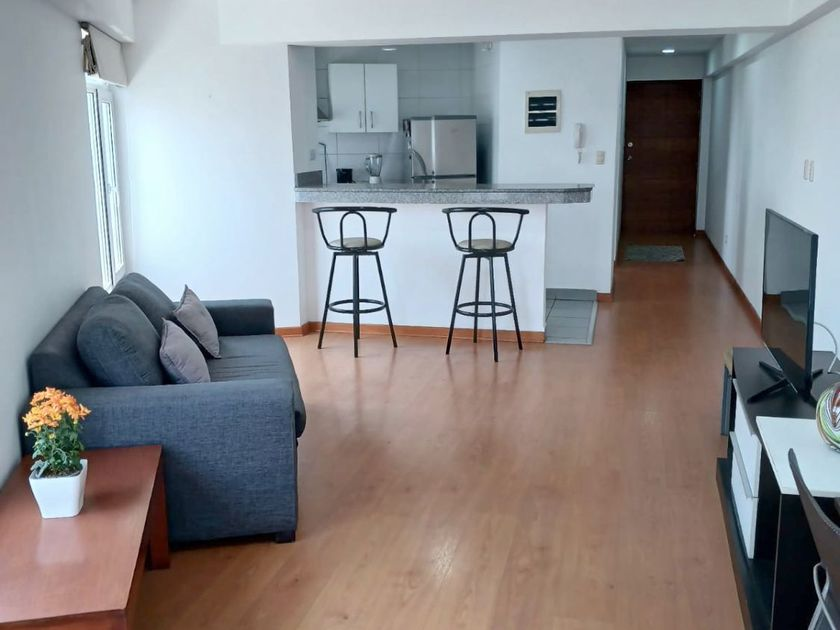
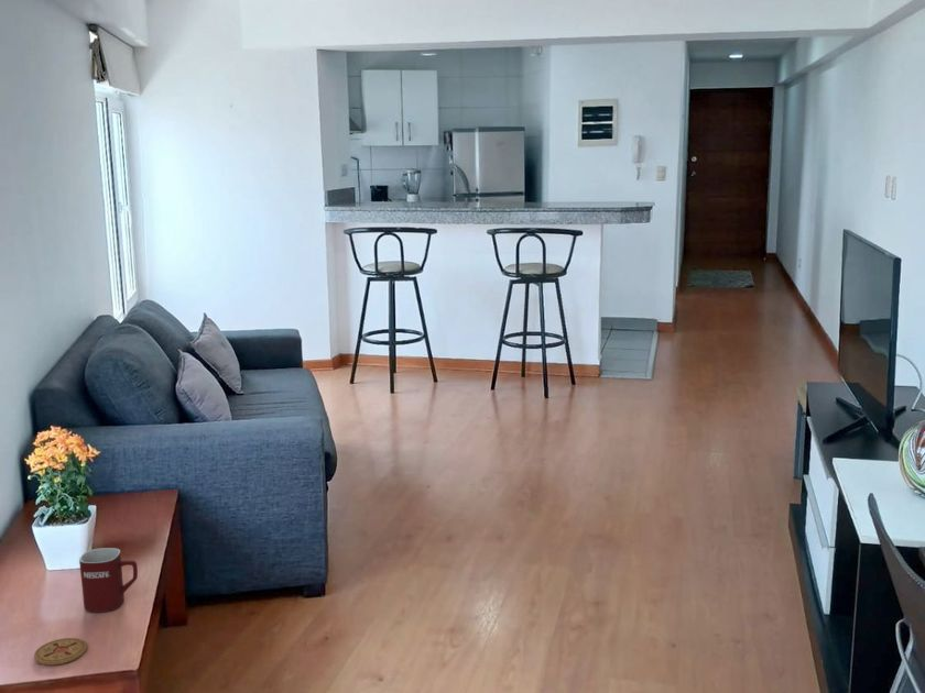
+ mug [78,547,139,613]
+ coaster [33,637,88,667]
